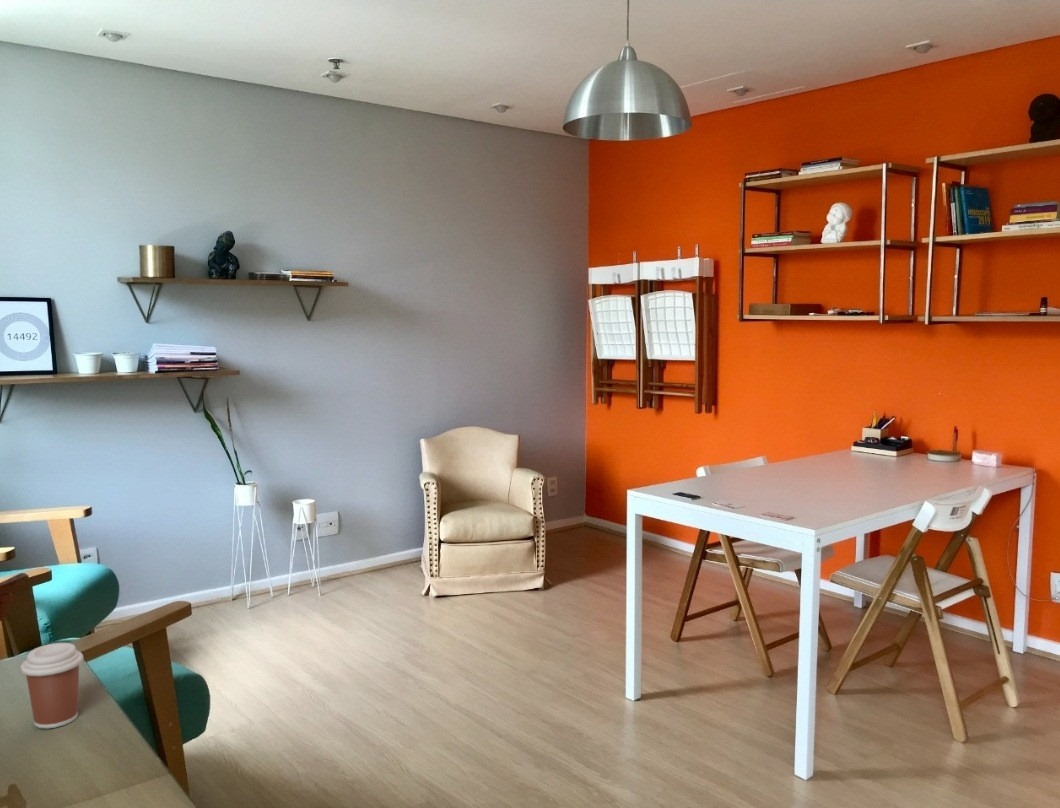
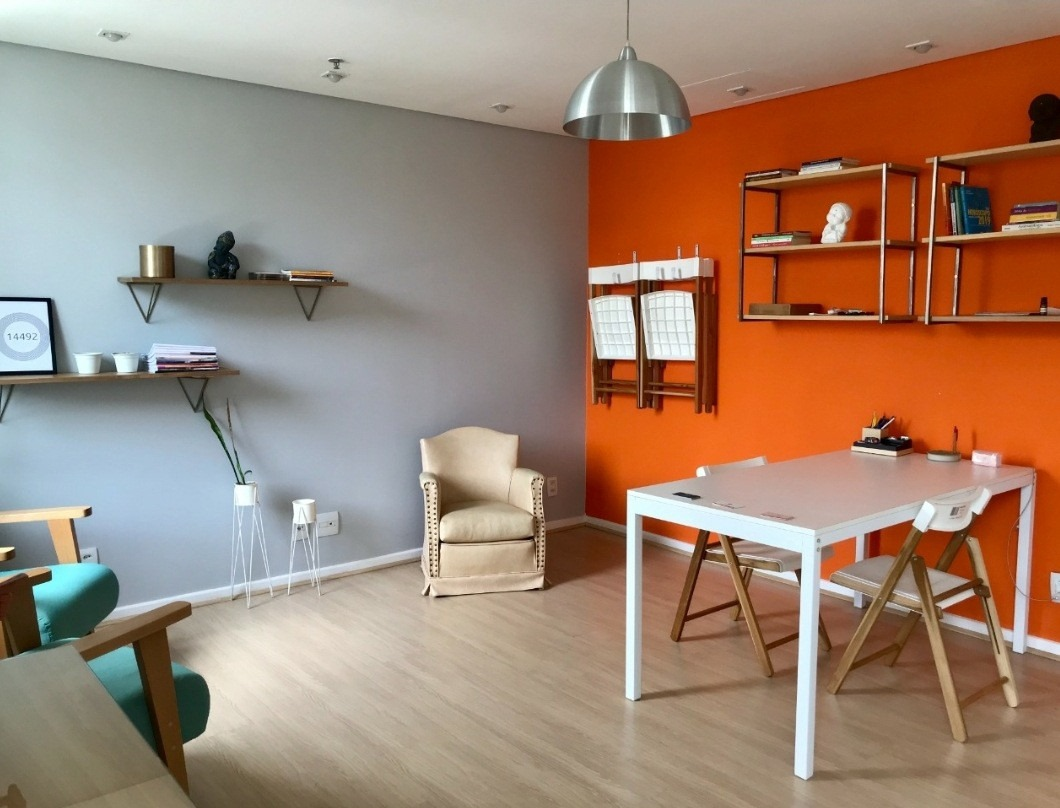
- coffee cup [20,642,84,730]
